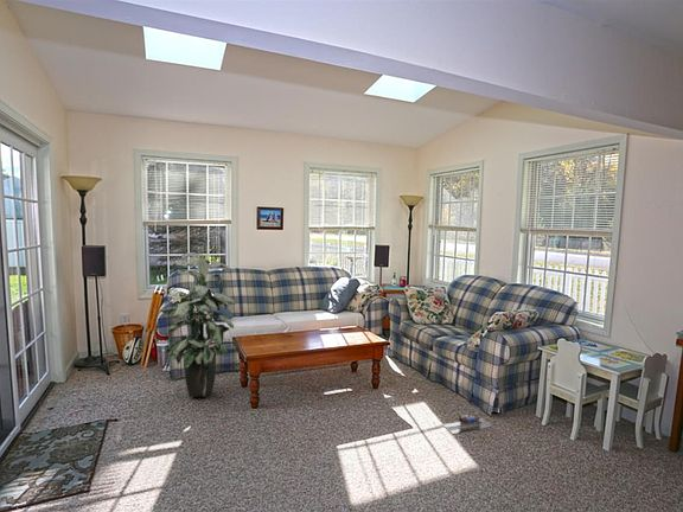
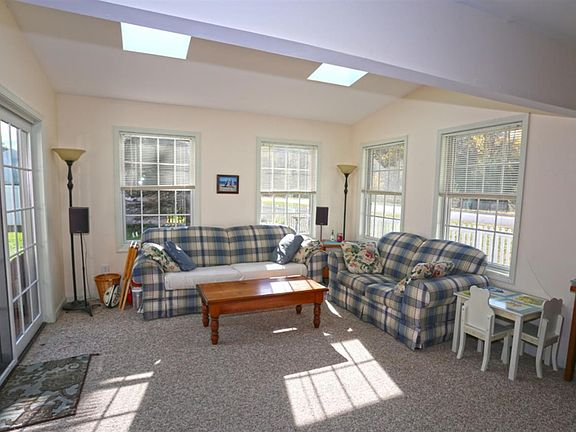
- indoor plant [159,251,236,398]
- toy train [441,411,494,435]
